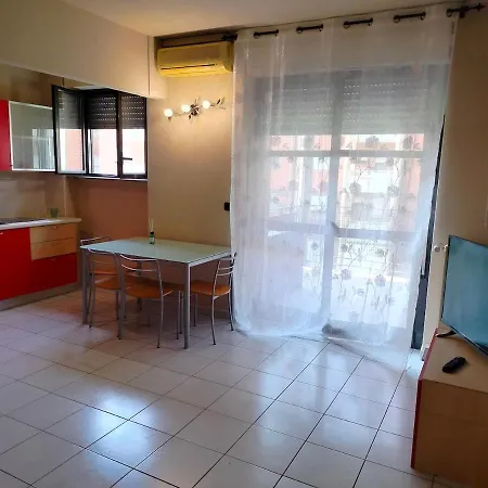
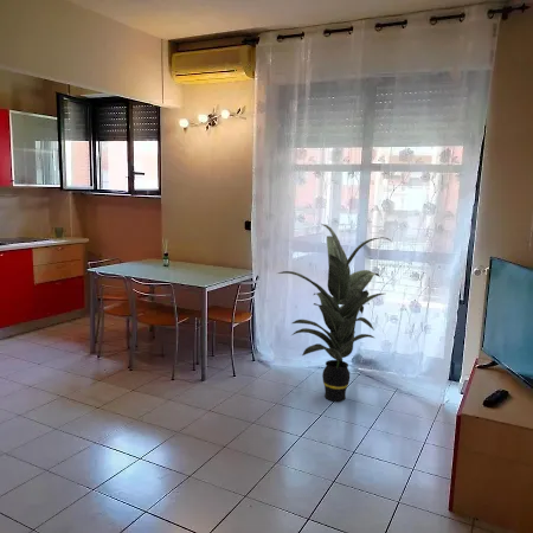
+ indoor plant [277,223,392,403]
